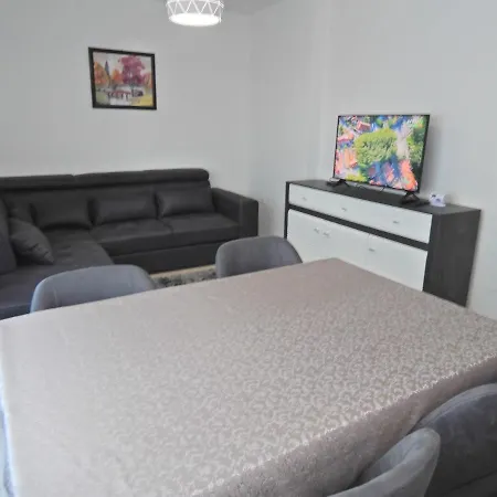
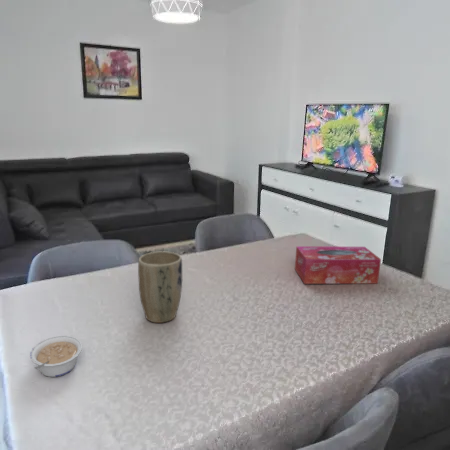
+ tissue box [294,245,382,285]
+ plant pot [137,250,183,324]
+ legume [29,335,83,378]
